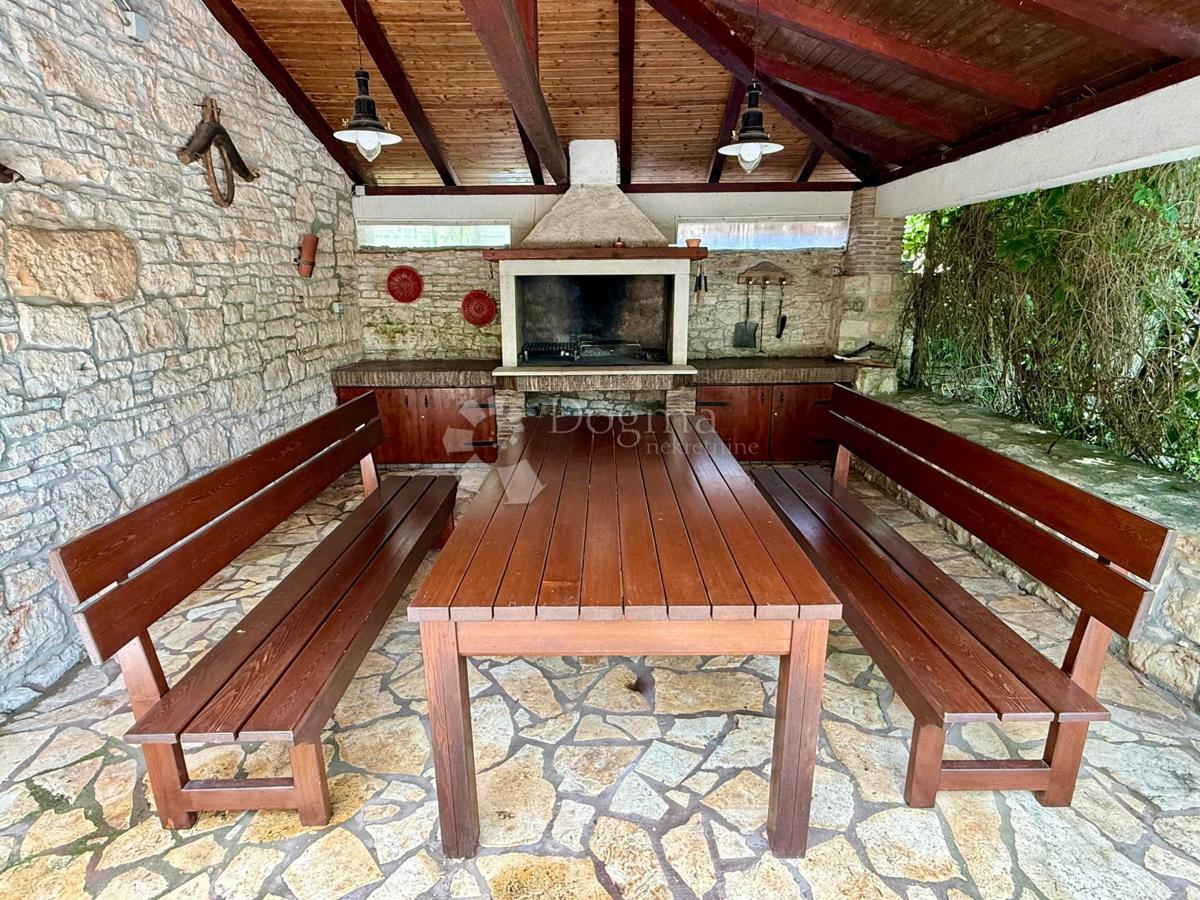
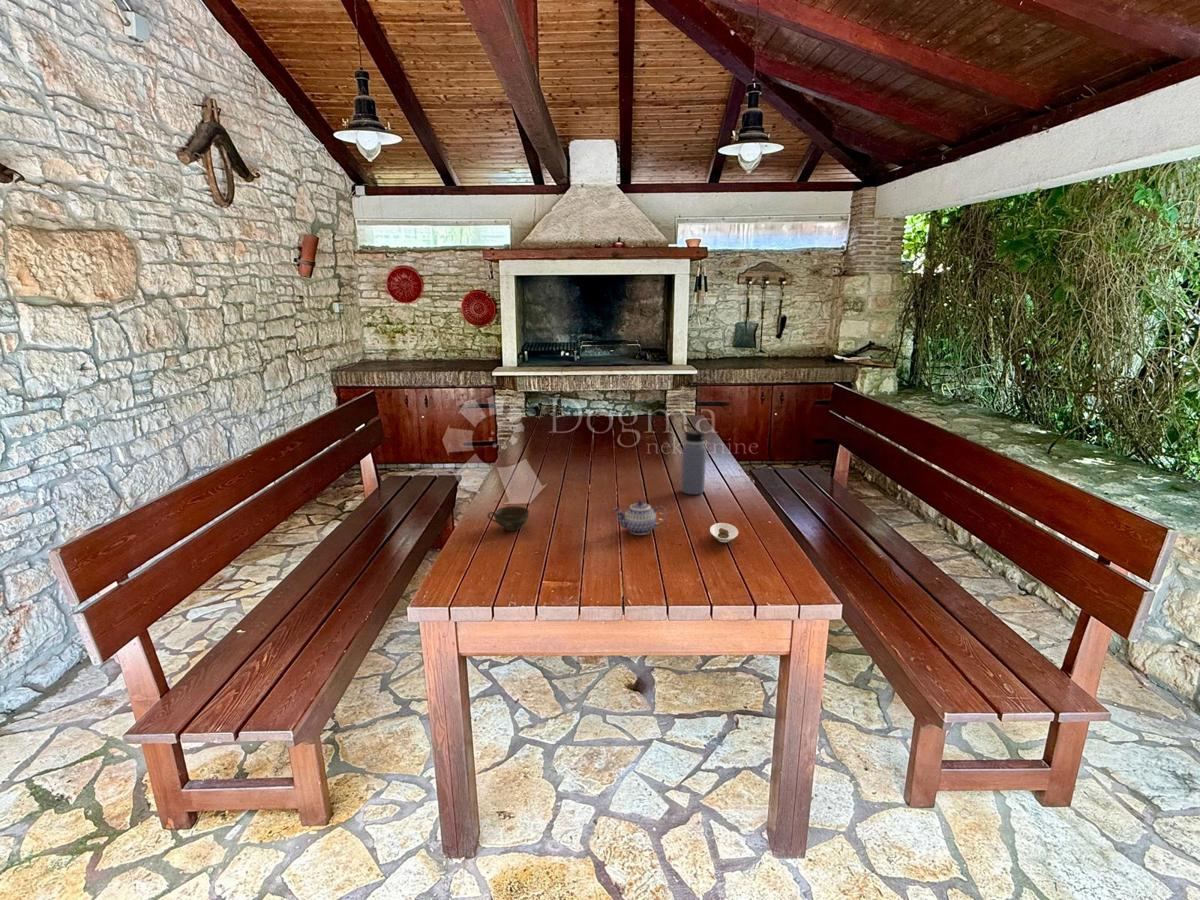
+ water bottle [680,423,707,496]
+ teapot [612,499,668,536]
+ cup [487,505,530,532]
+ saucer [709,522,739,543]
